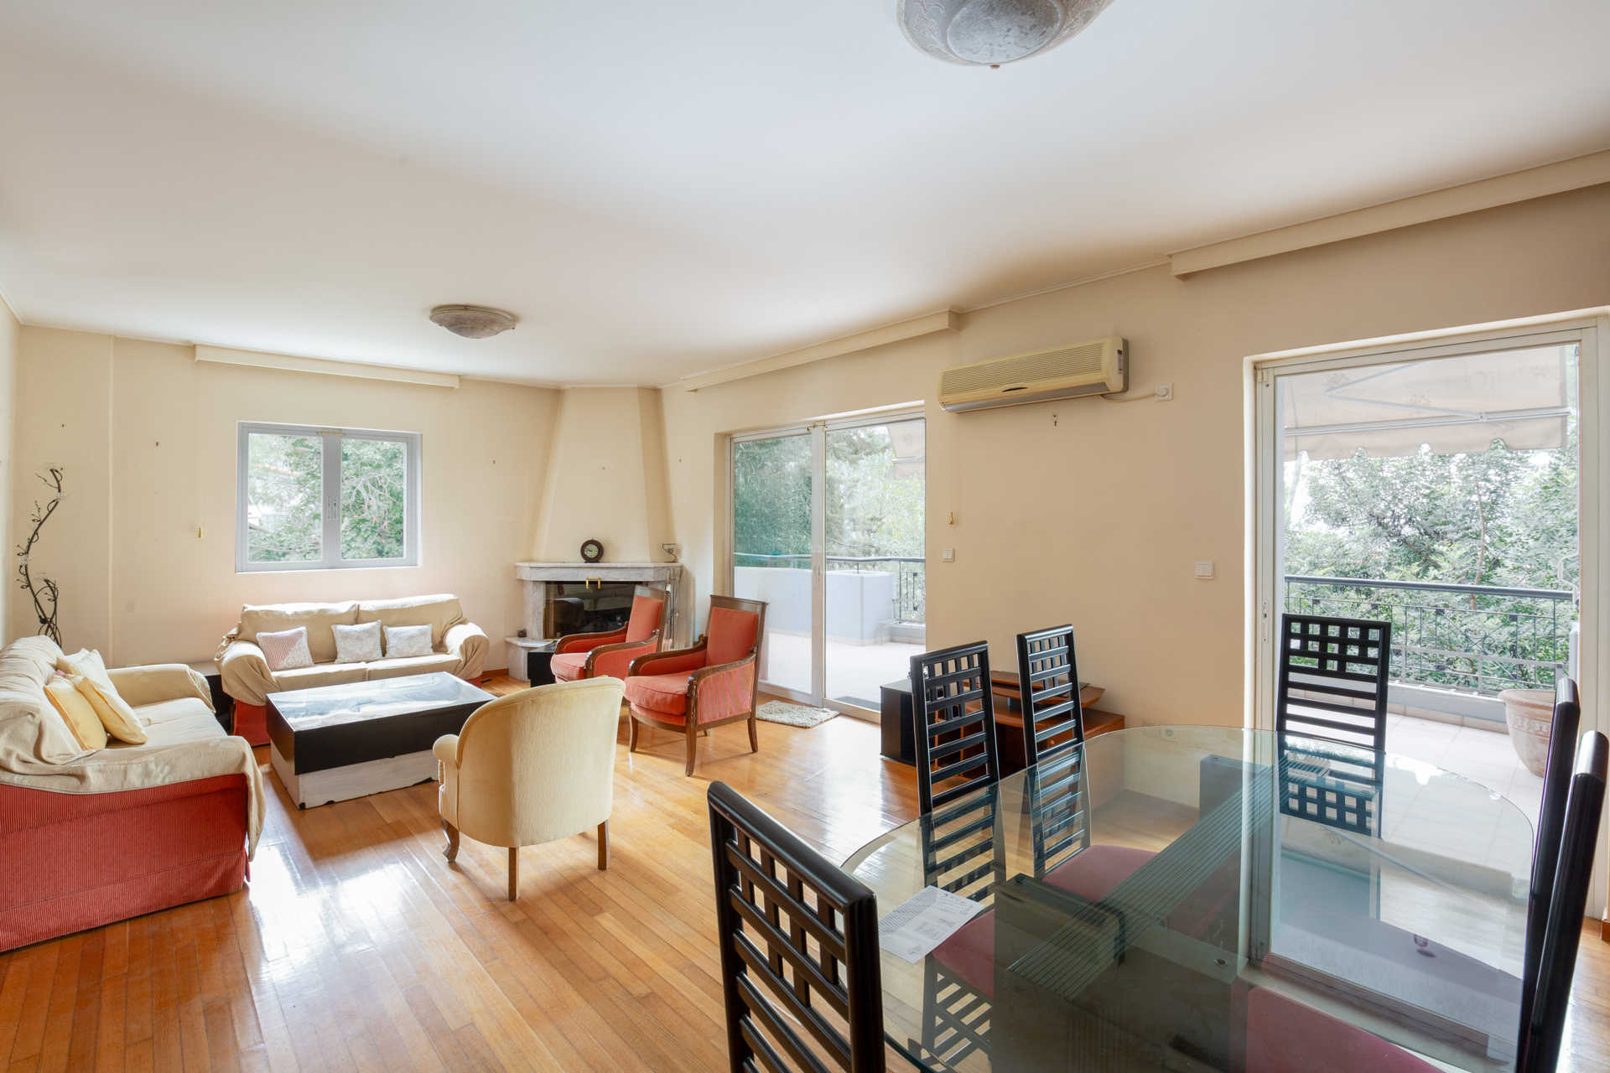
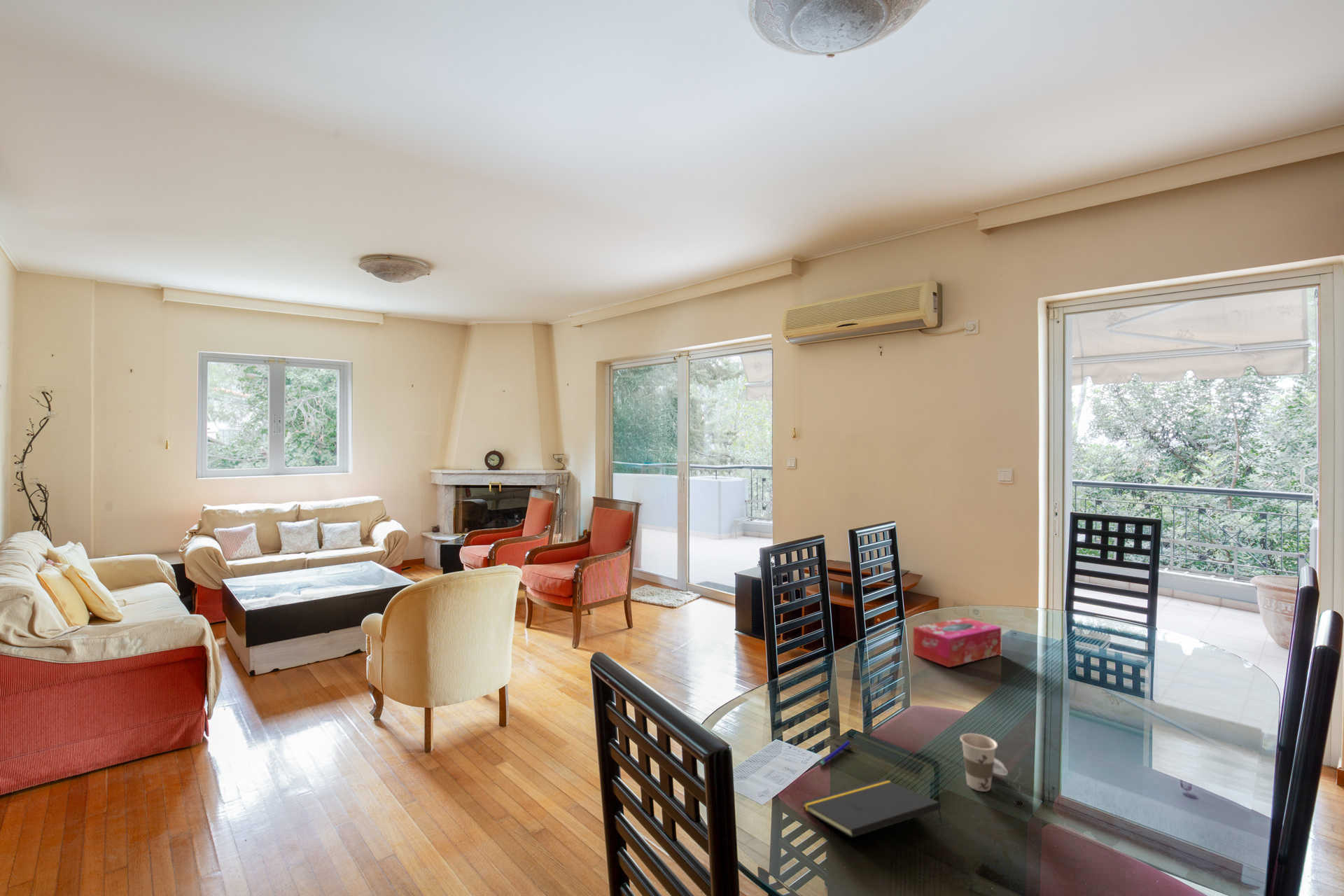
+ notepad [802,778,943,838]
+ pen [818,740,851,767]
+ tissue box [913,617,1002,668]
+ cup [960,733,1009,792]
